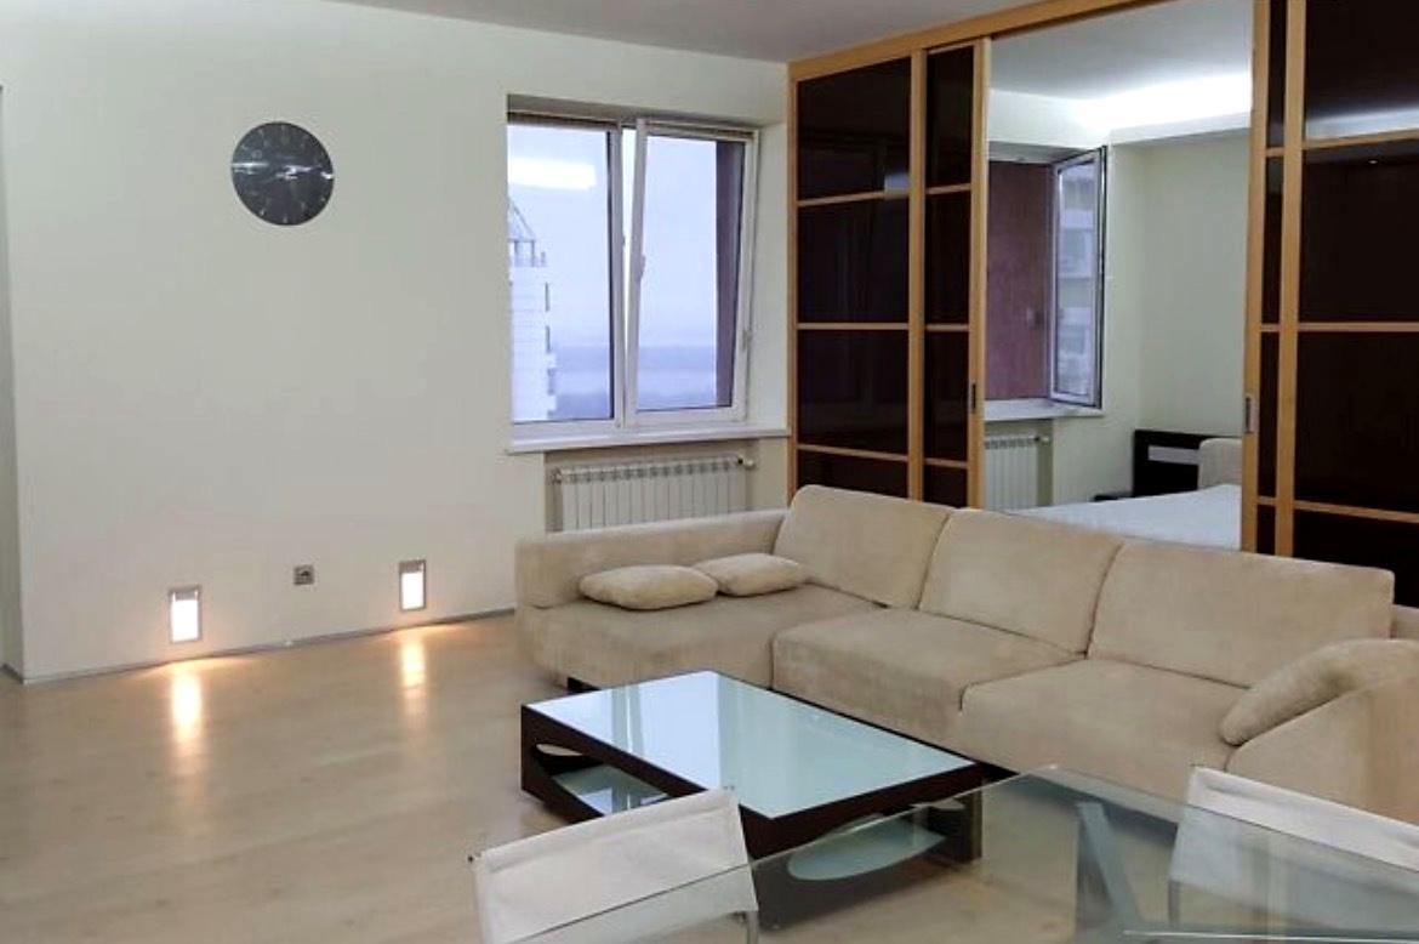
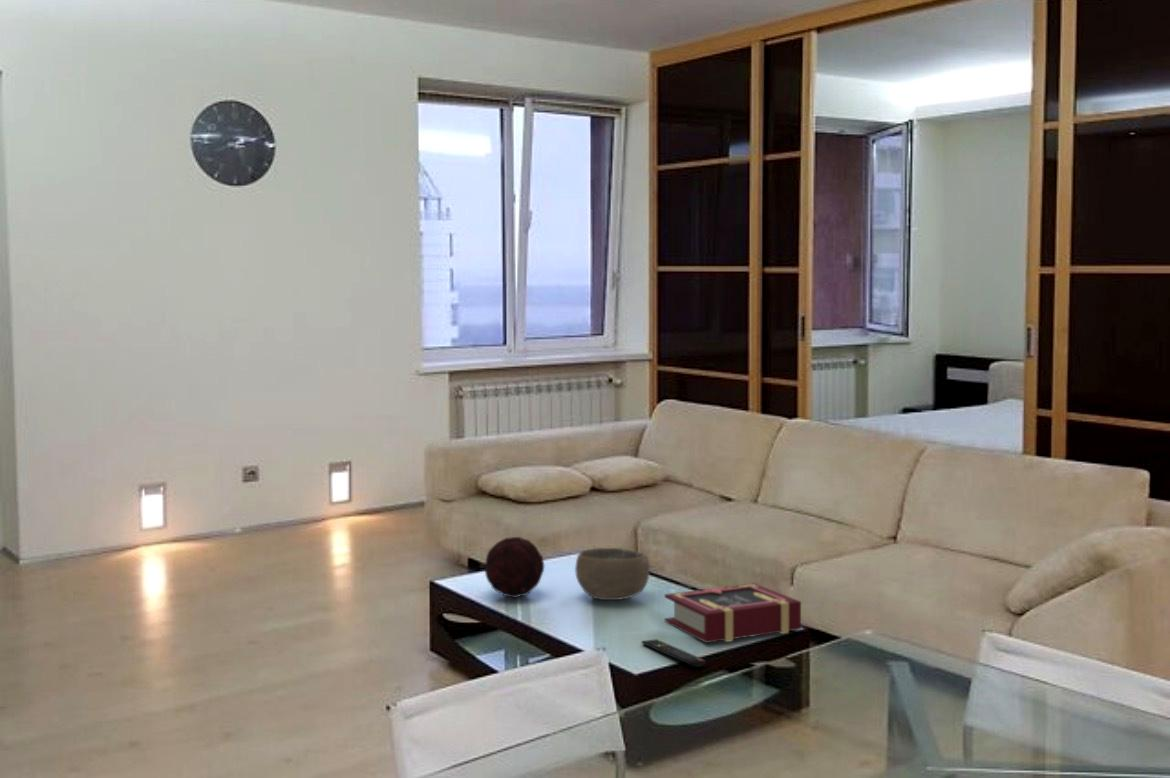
+ book [664,582,802,644]
+ decorative orb [484,536,545,599]
+ remote control [641,638,707,668]
+ bowl [574,547,651,601]
